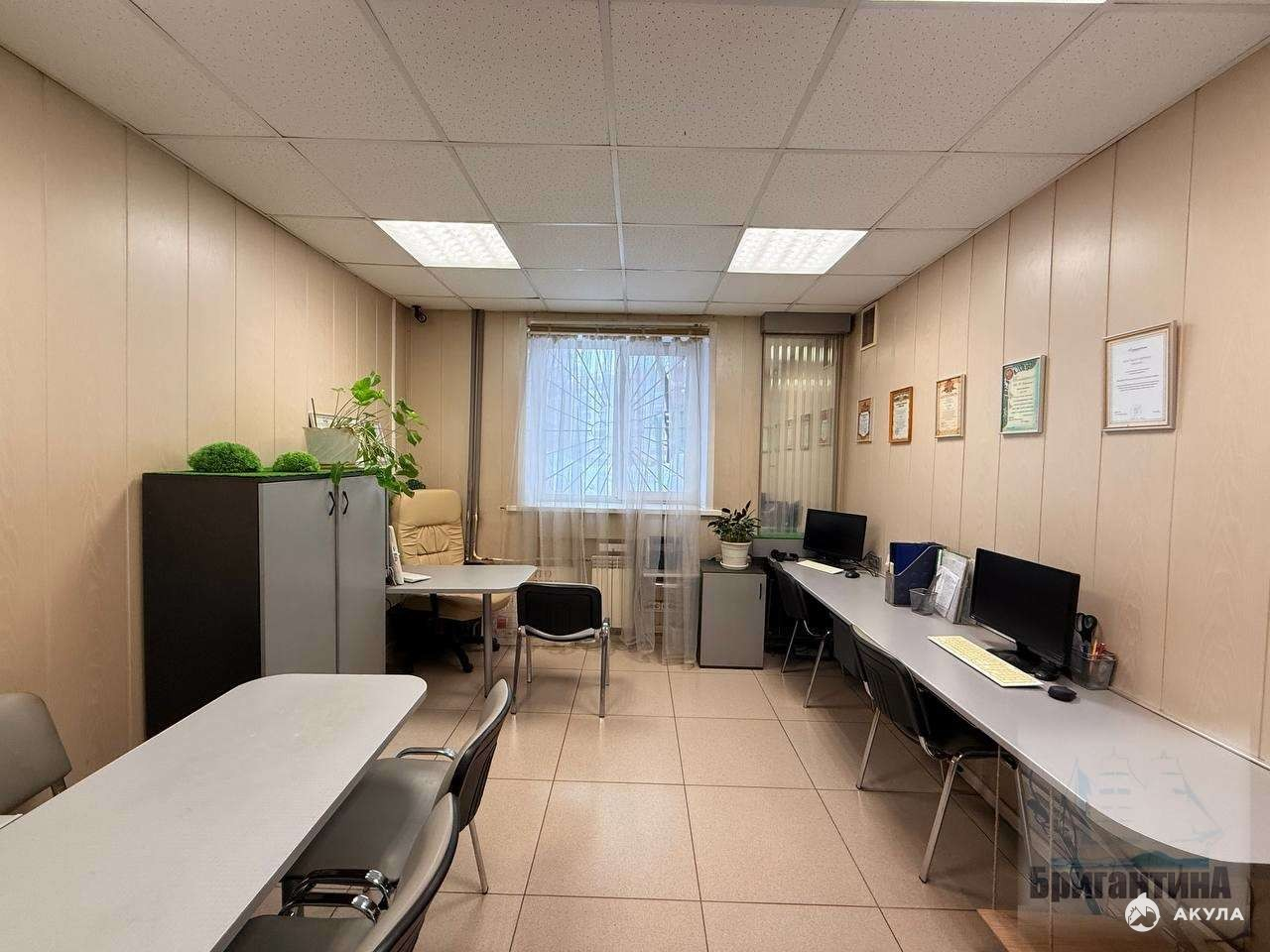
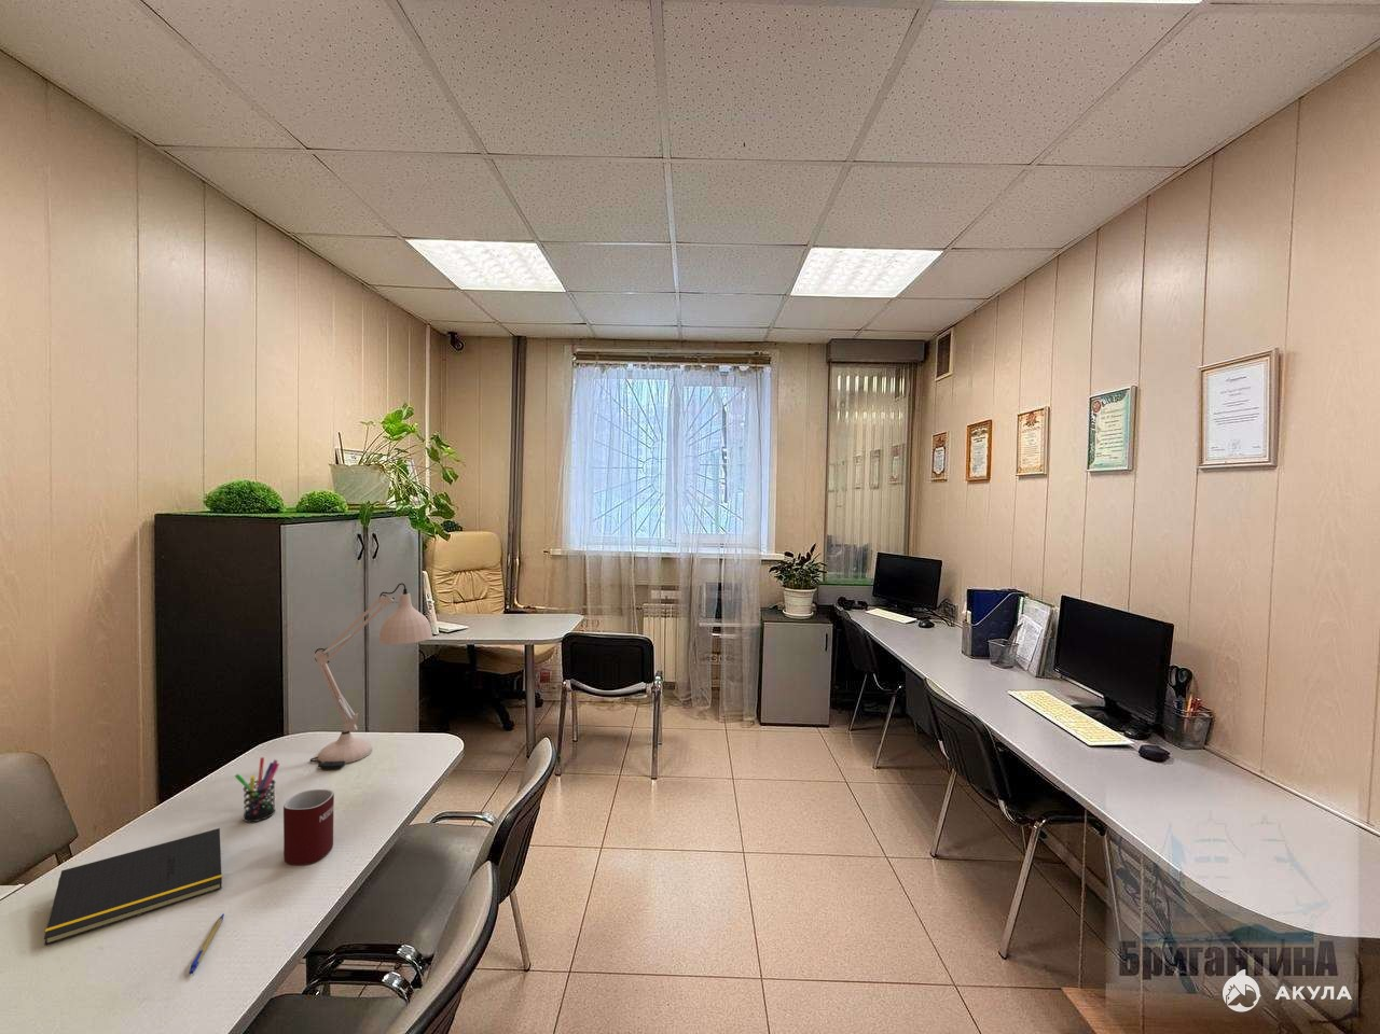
+ mug [283,789,336,866]
+ pen holder [234,756,280,823]
+ pen [188,912,225,974]
+ notepad [43,828,223,947]
+ desk lamp [310,581,434,770]
